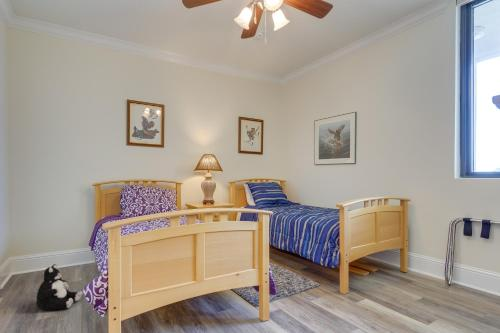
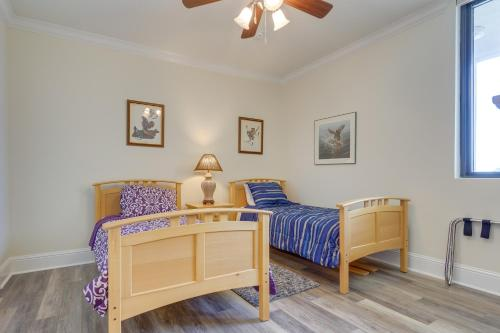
- plush toy [35,263,84,311]
